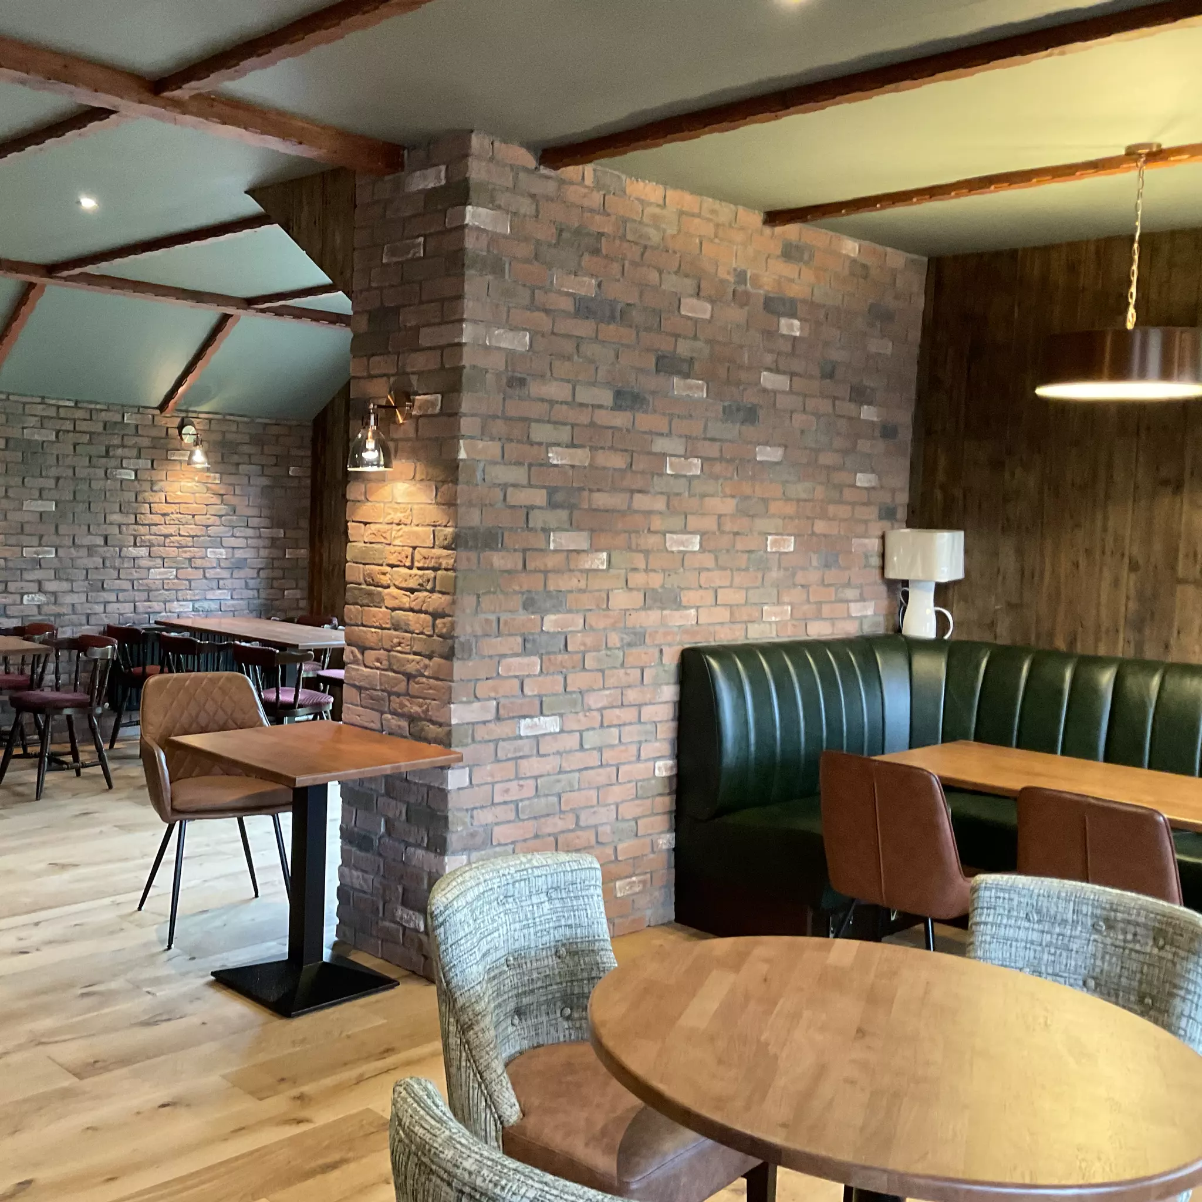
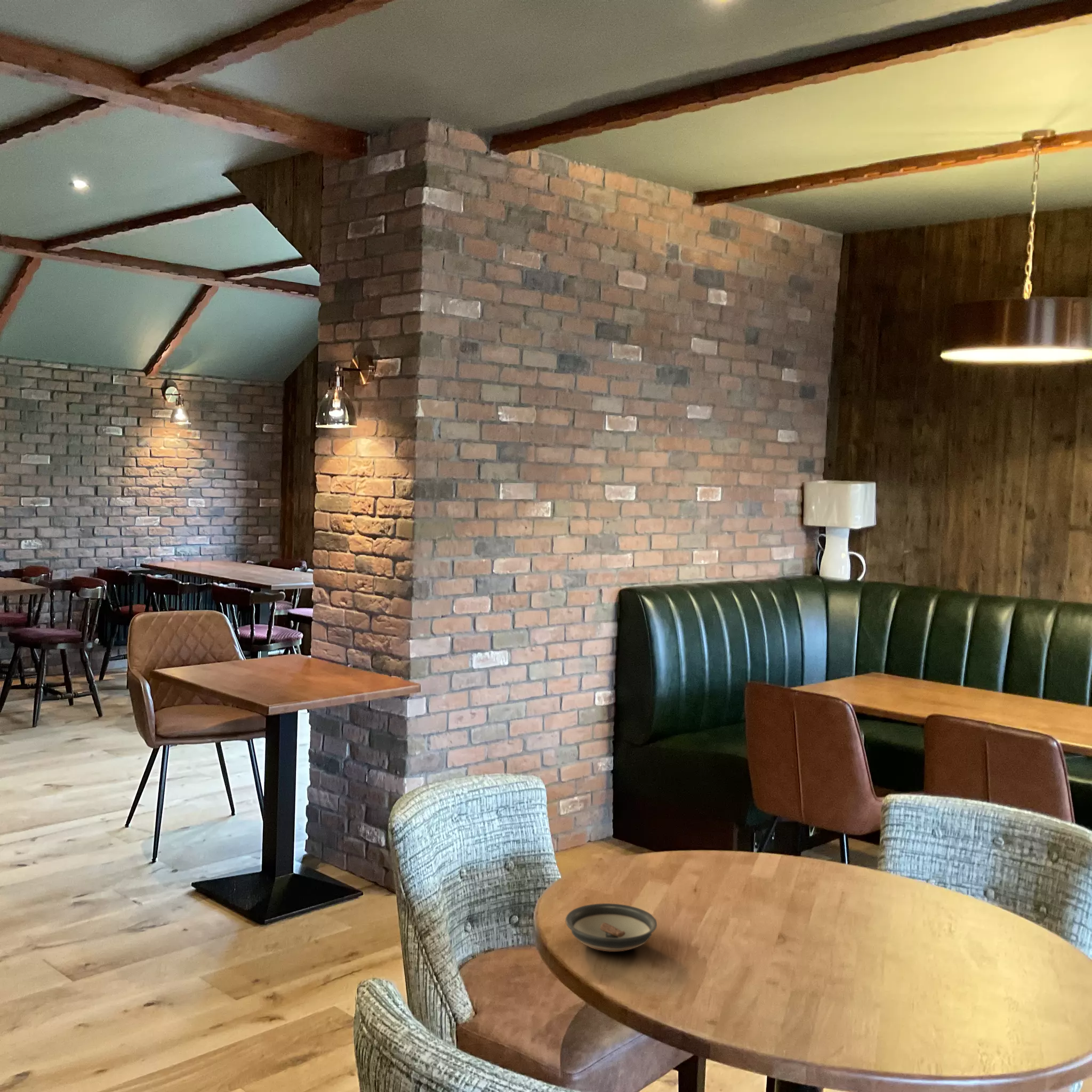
+ saucer [565,903,657,952]
